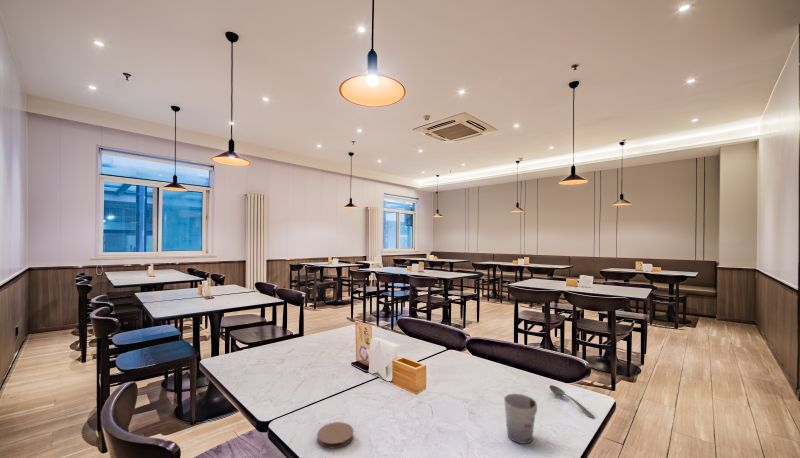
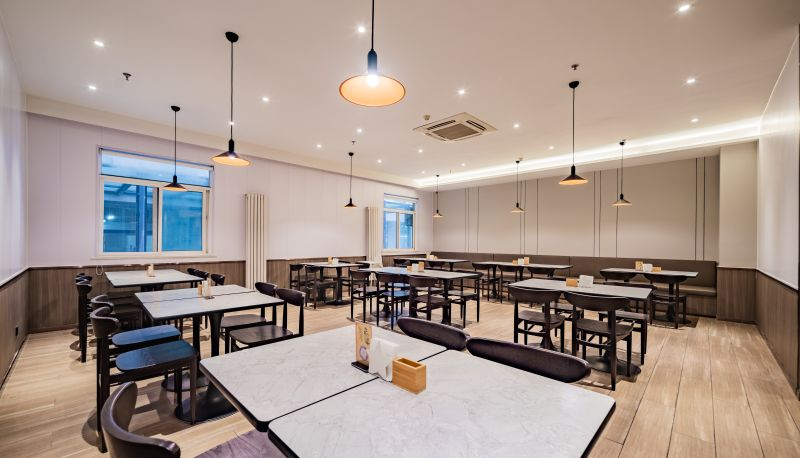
- soupspoon [548,384,596,420]
- cup [503,393,538,445]
- coaster [316,421,354,450]
